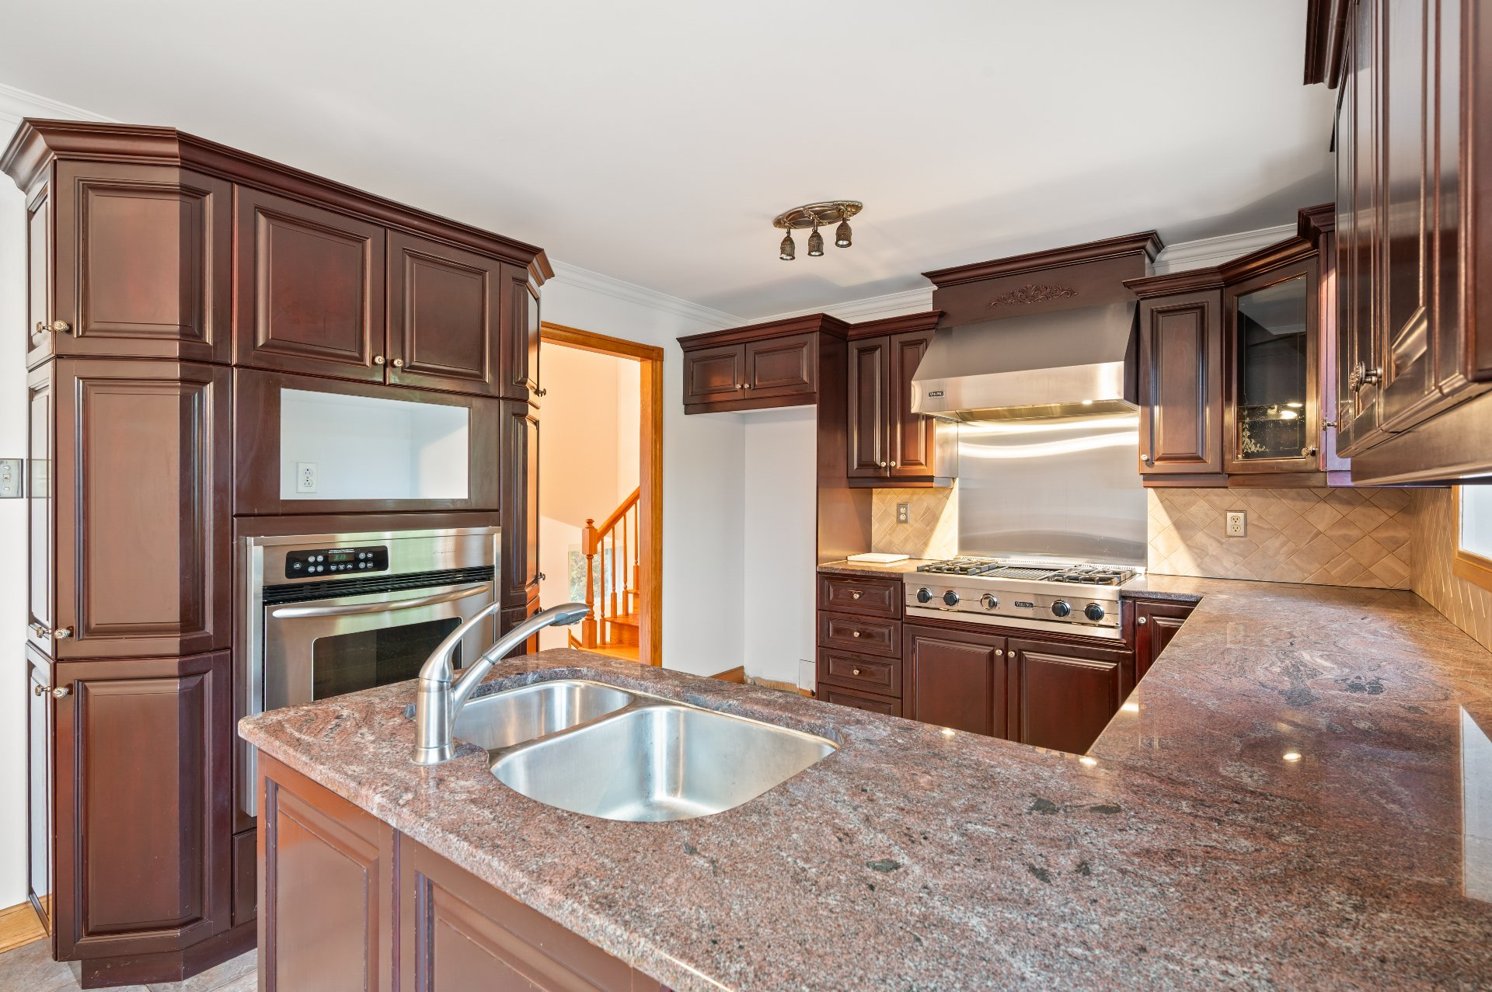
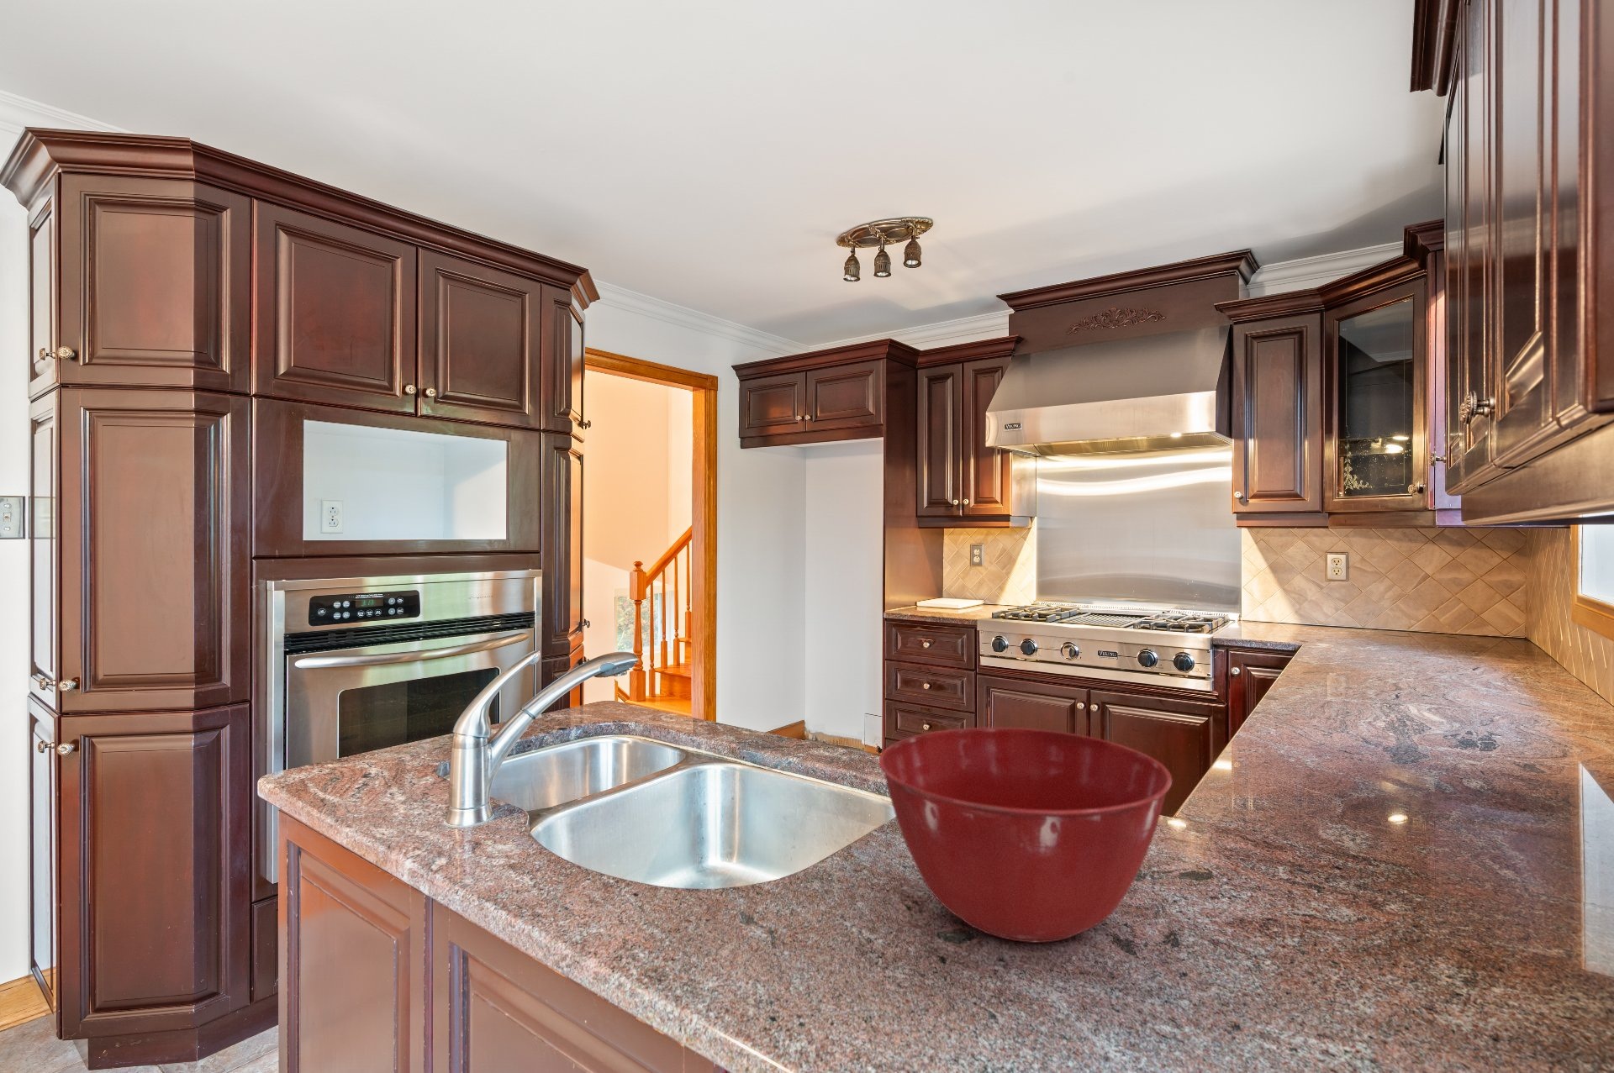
+ mixing bowl [878,727,1173,944]
